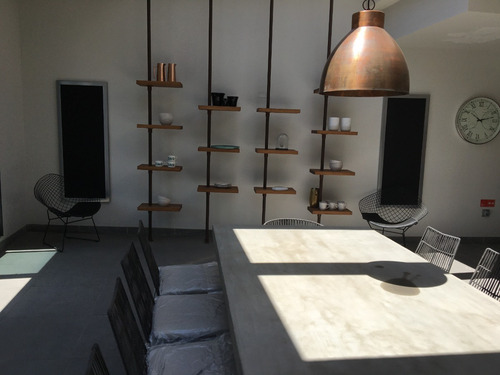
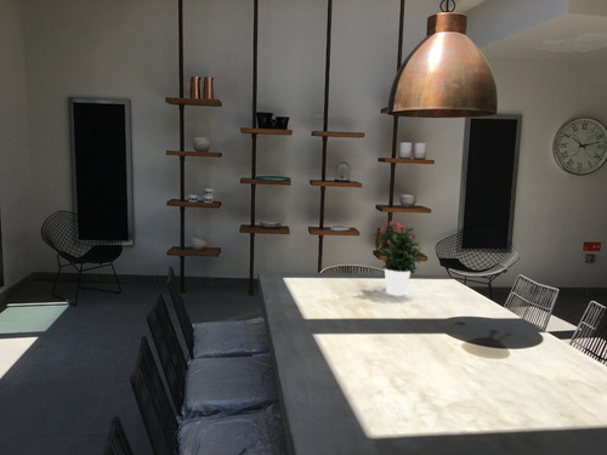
+ potted flower [370,220,427,296]
